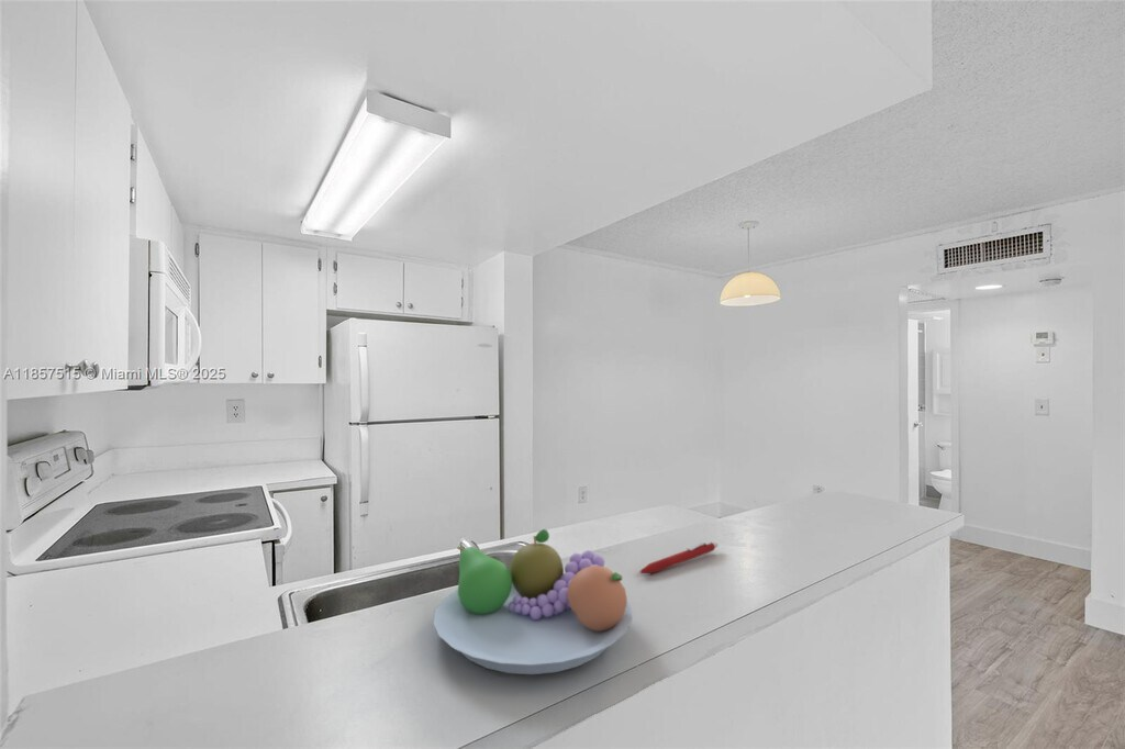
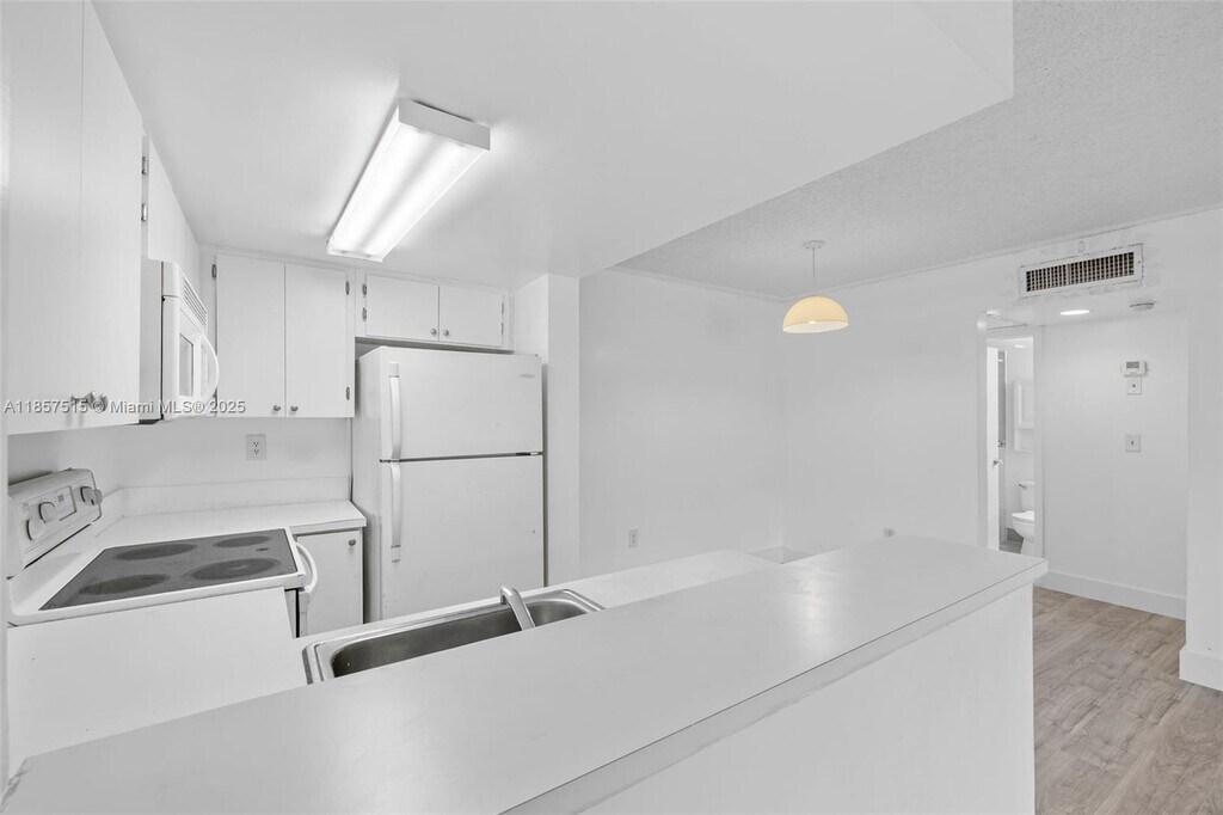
- fruit bowl [433,528,633,675]
- pen [637,540,720,574]
